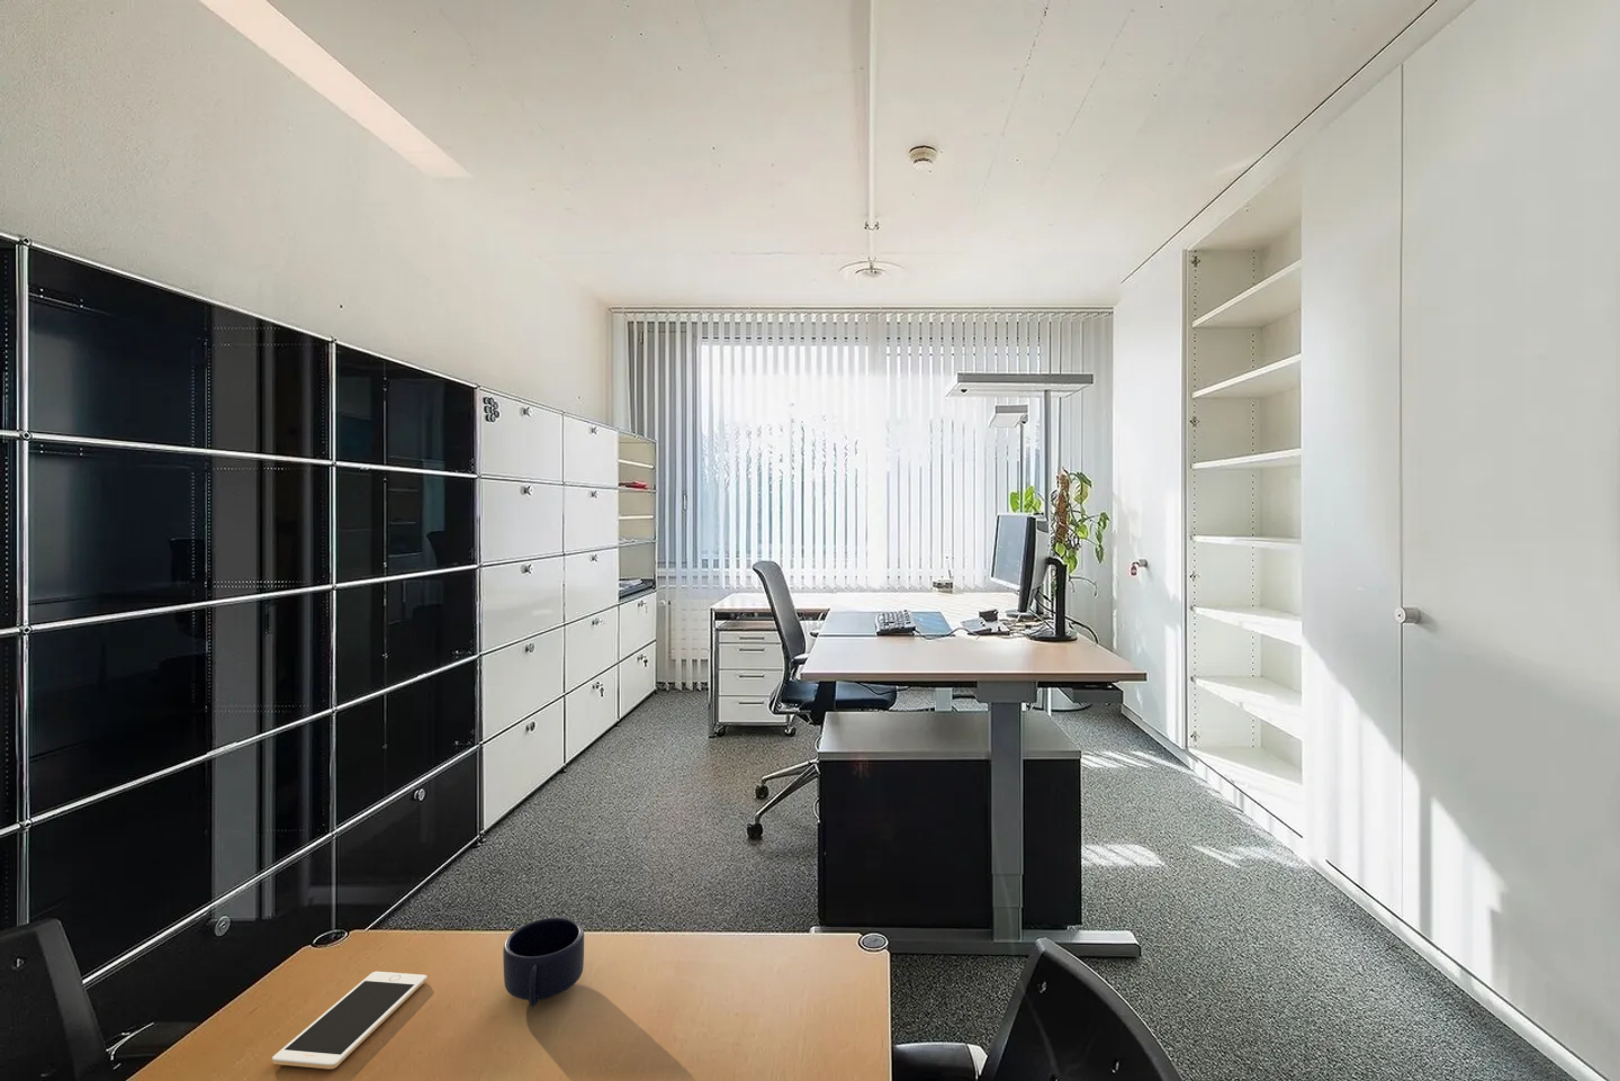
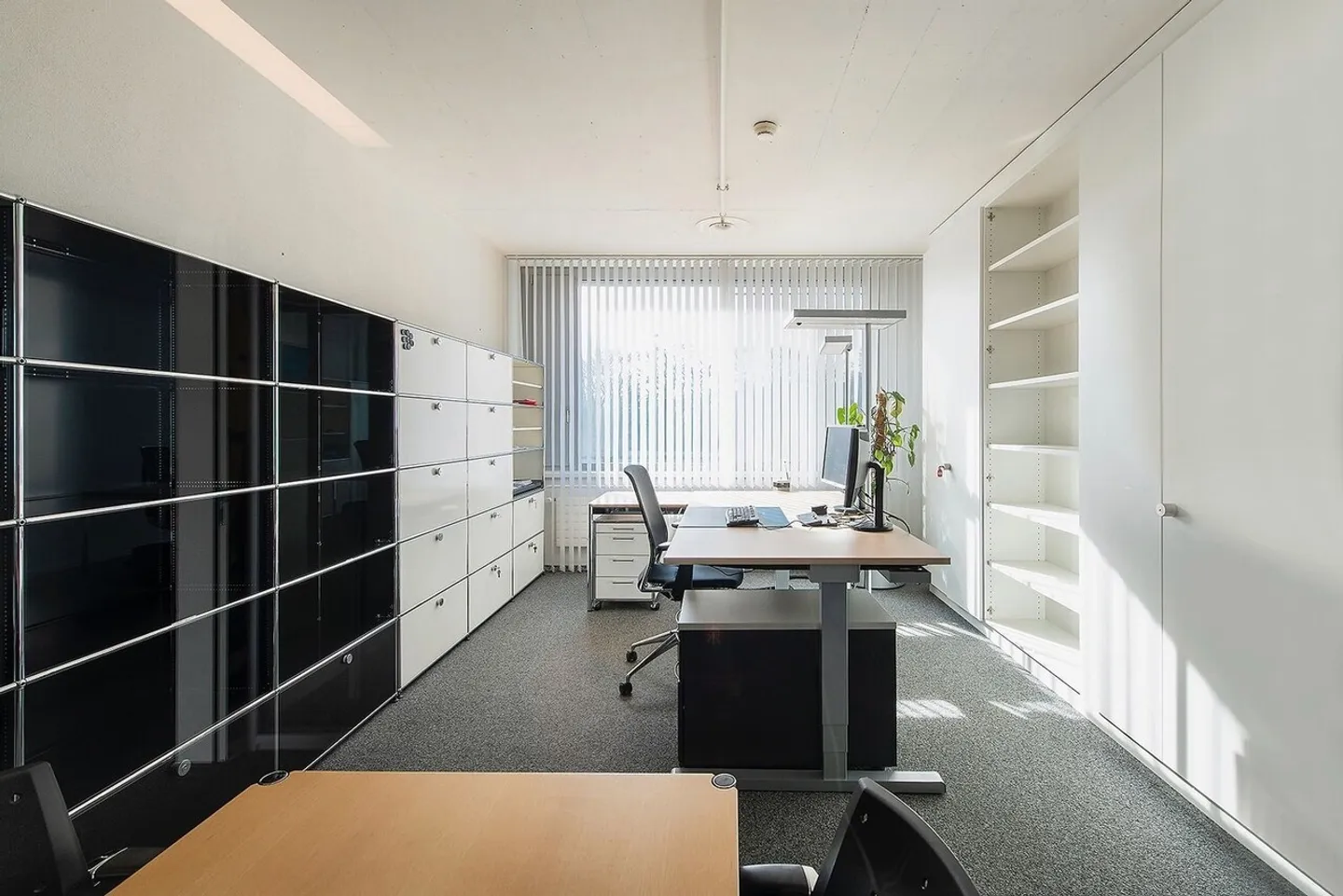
- cell phone [271,971,427,1070]
- mug [502,917,585,1007]
